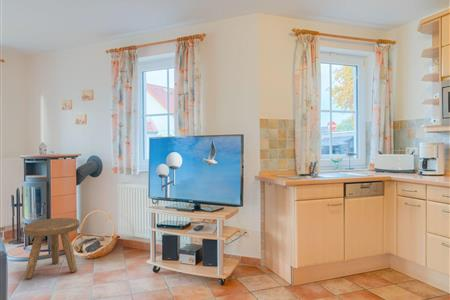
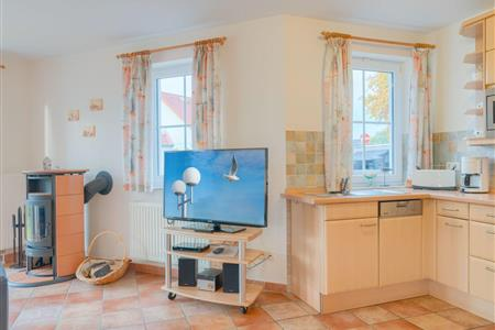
- stool [23,217,81,279]
